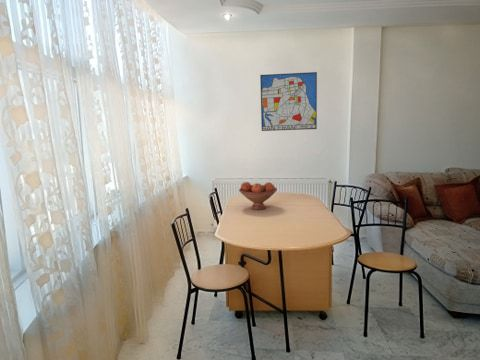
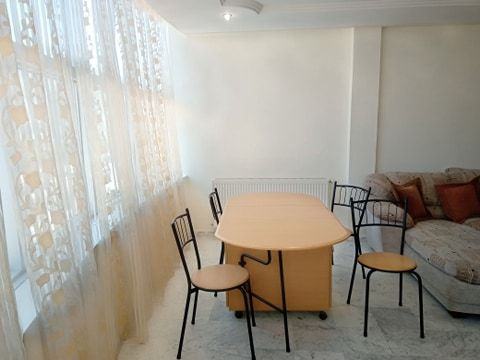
- fruit bowl [238,181,278,211]
- wall art [259,71,318,132]
